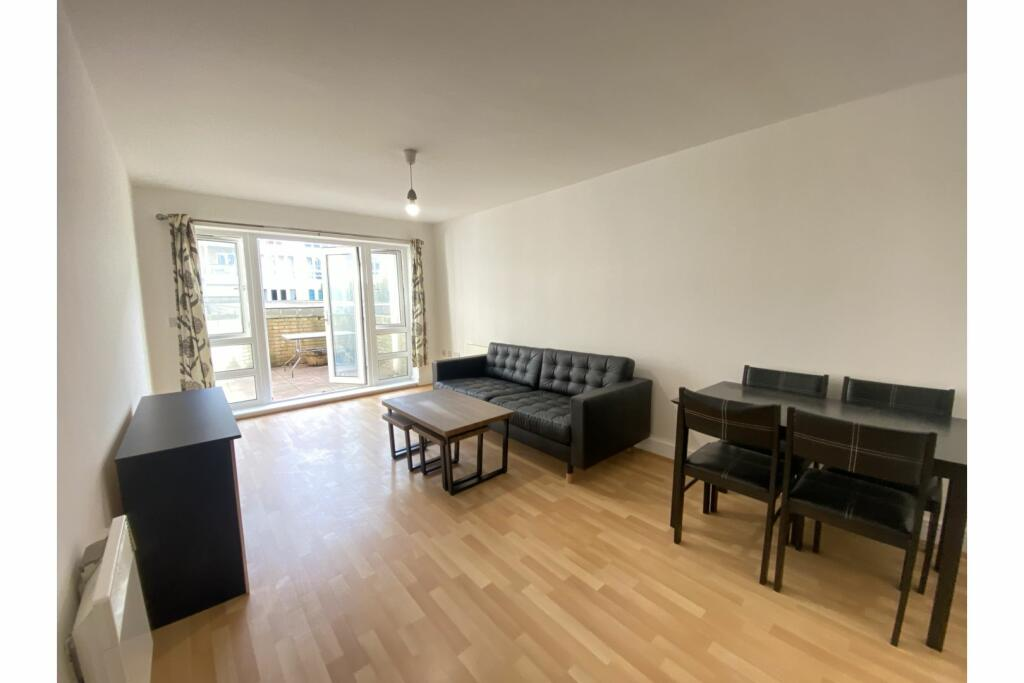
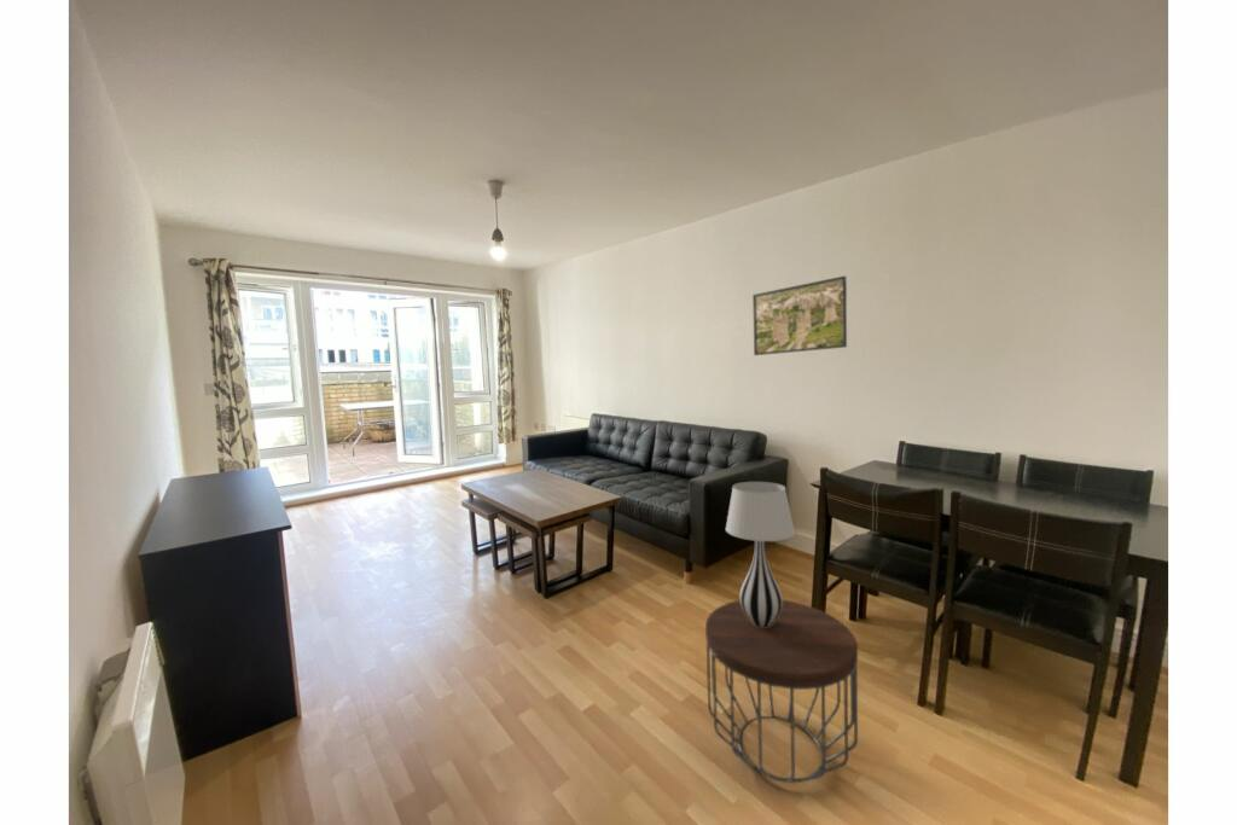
+ side table [704,599,859,784]
+ table lamp [725,481,796,627]
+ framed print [751,275,848,356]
